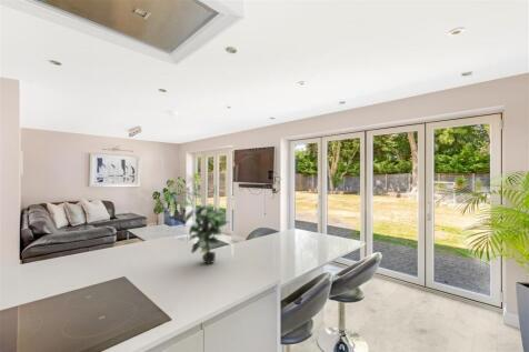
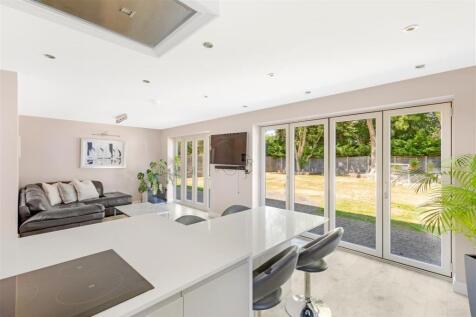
- potted plant [181,199,229,265]
